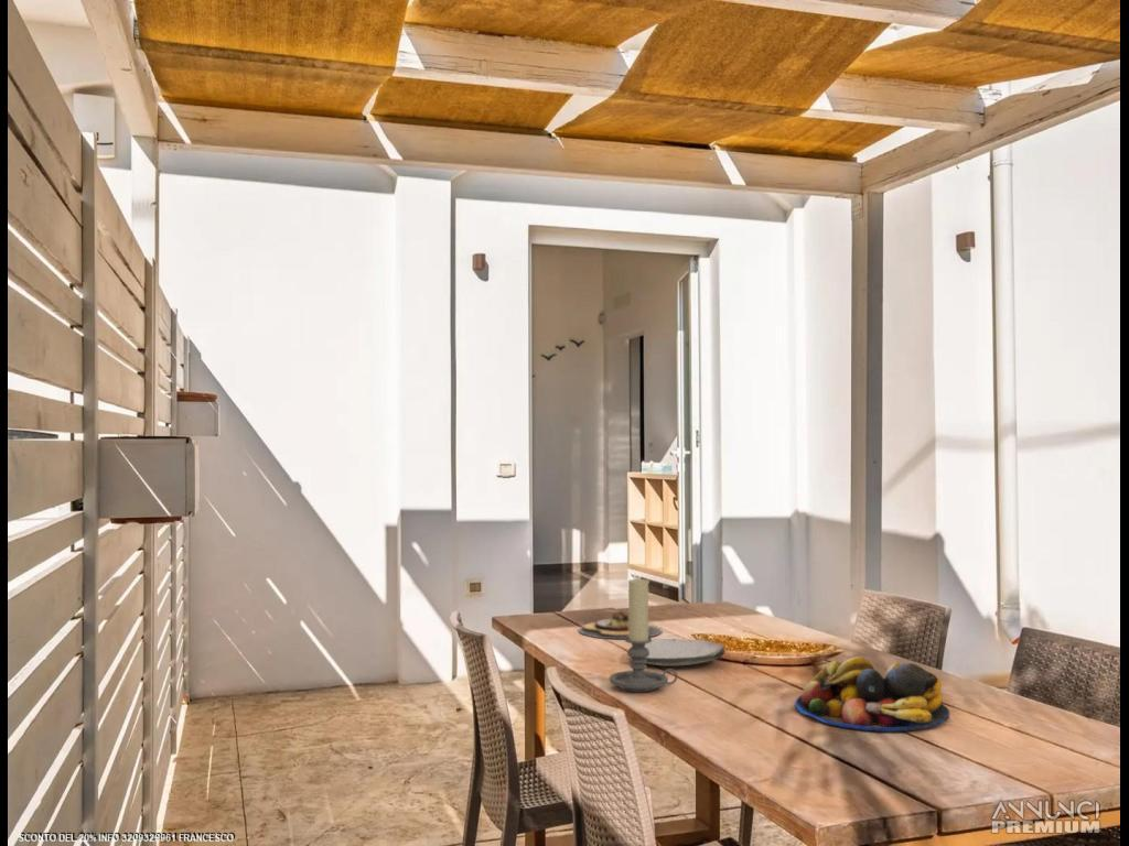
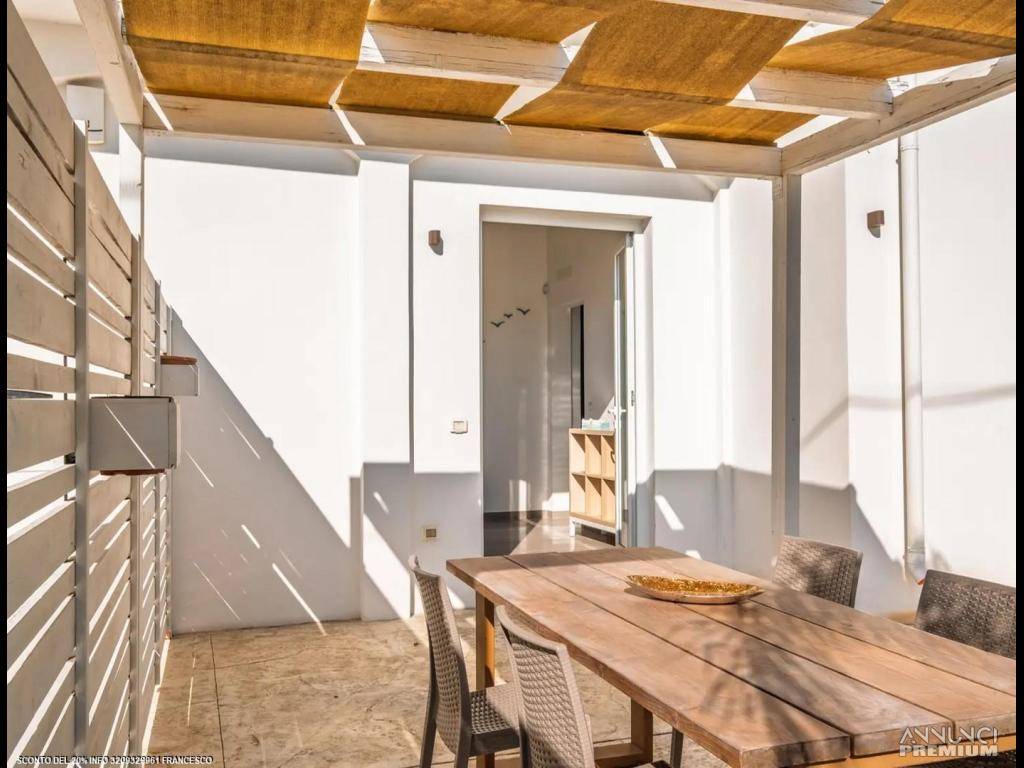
- plate [578,610,664,640]
- fruit bowl [794,655,950,733]
- candle holder [609,578,678,693]
- plate [644,638,727,666]
